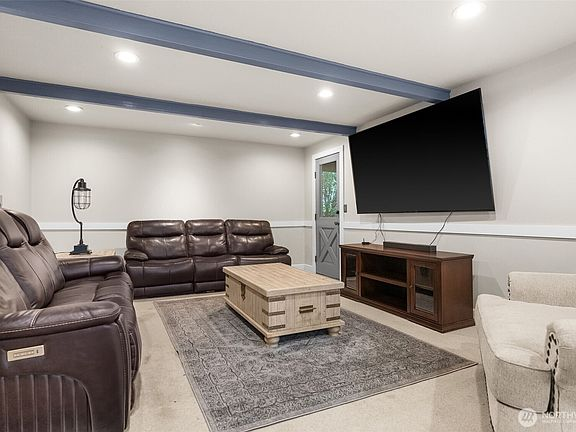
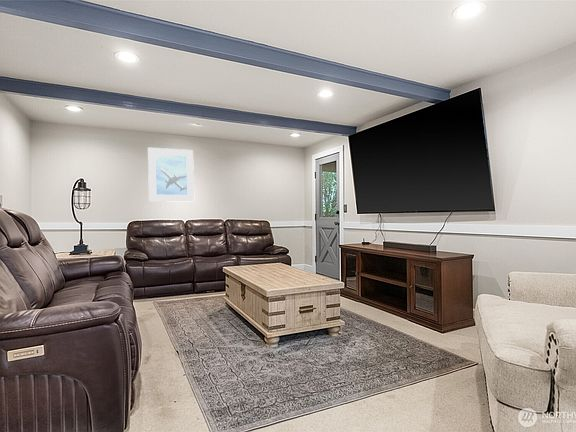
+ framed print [147,147,195,203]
